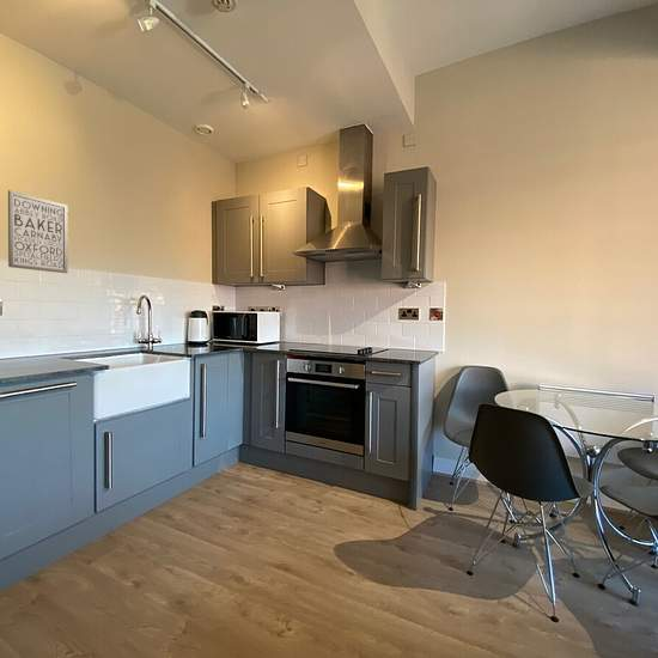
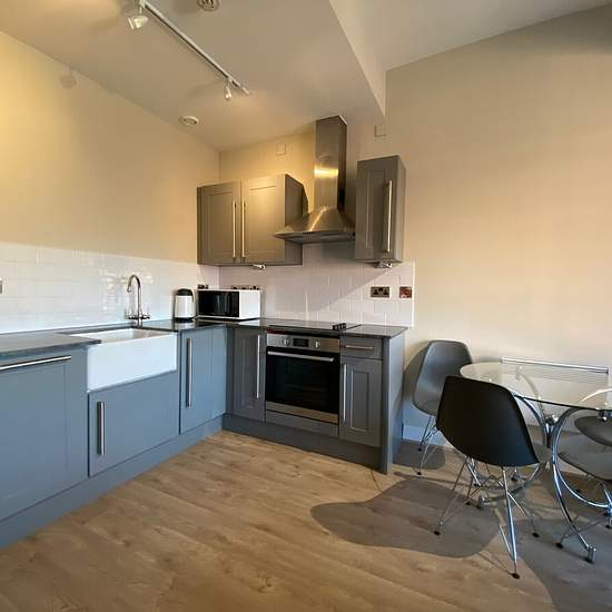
- wall art [7,189,69,274]
